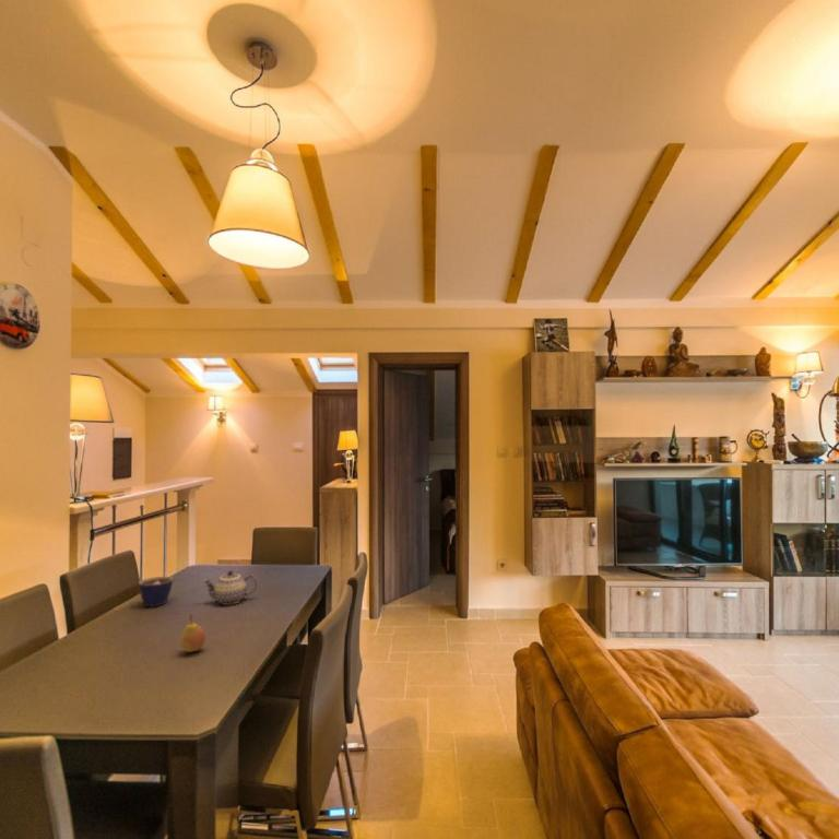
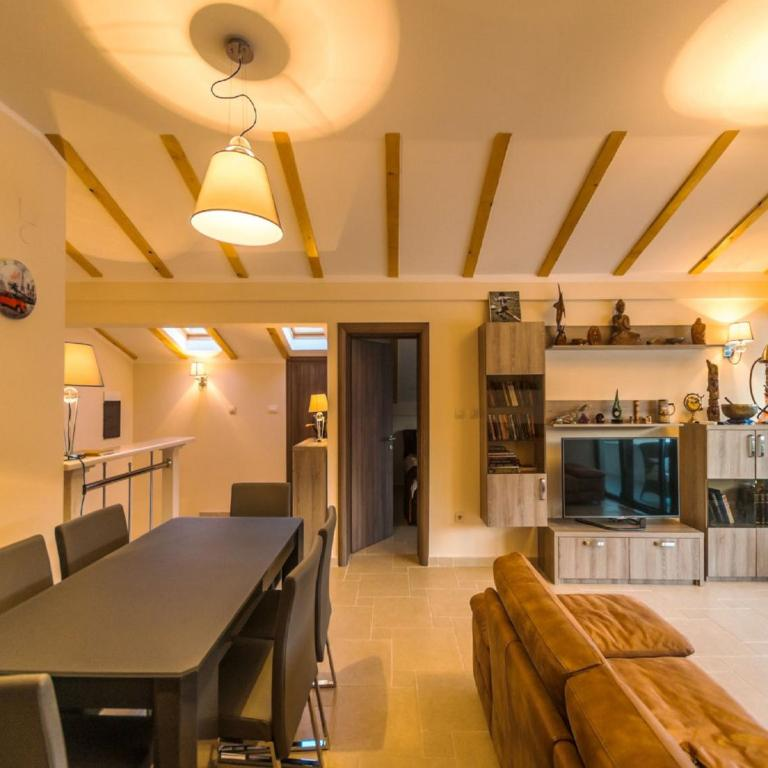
- fruit [180,614,206,653]
- teapot [202,570,258,606]
- cup [138,576,174,607]
